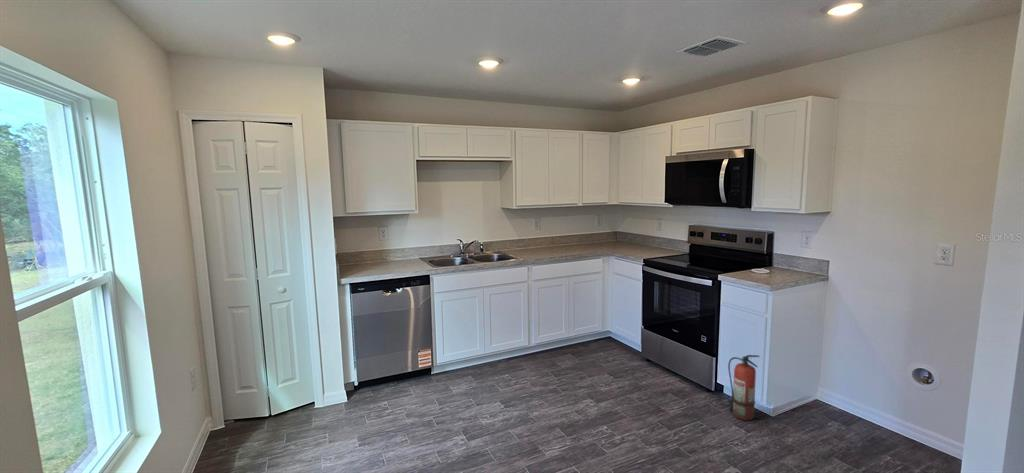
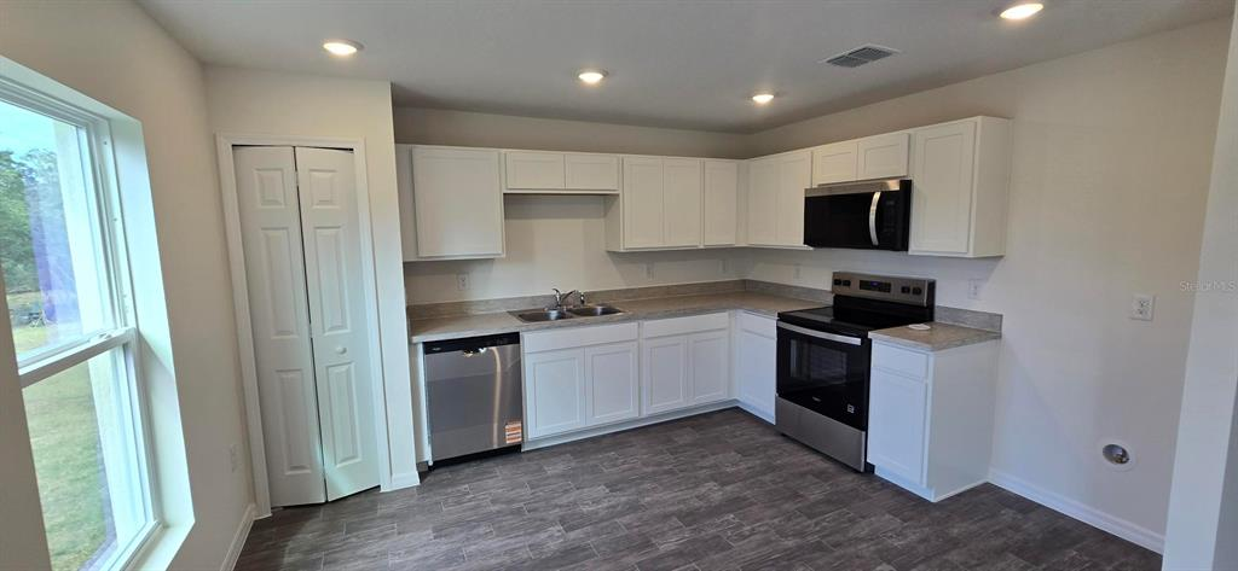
- fire extinguisher [727,354,761,421]
